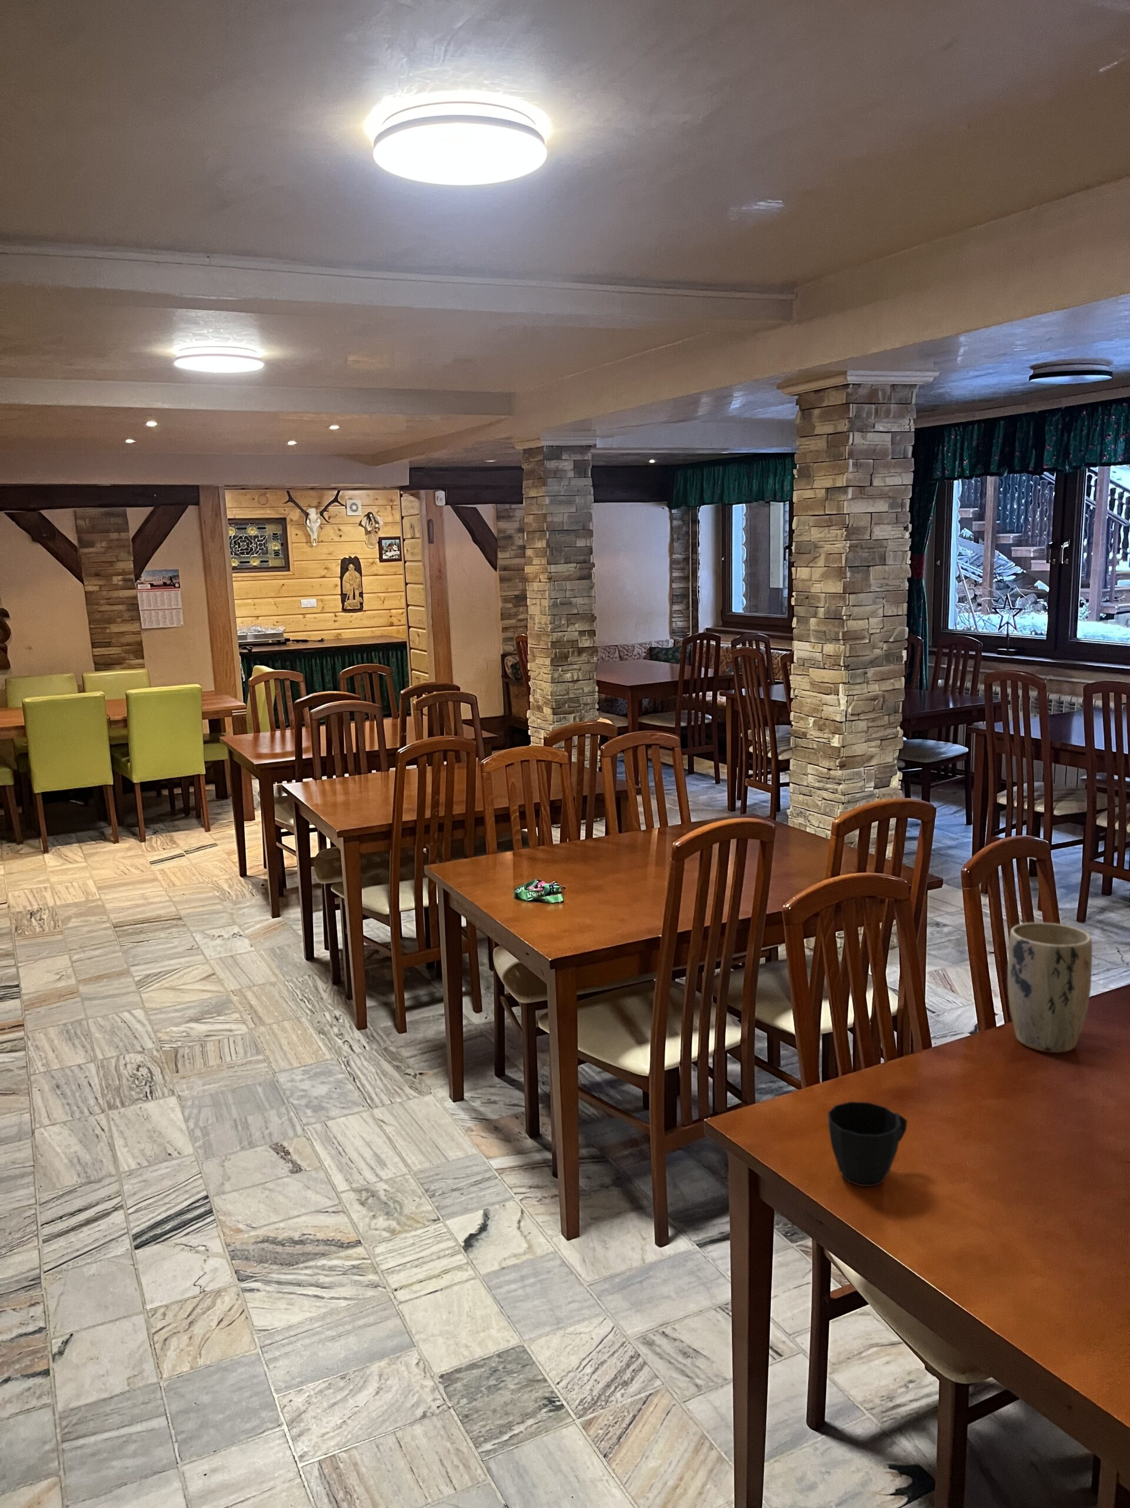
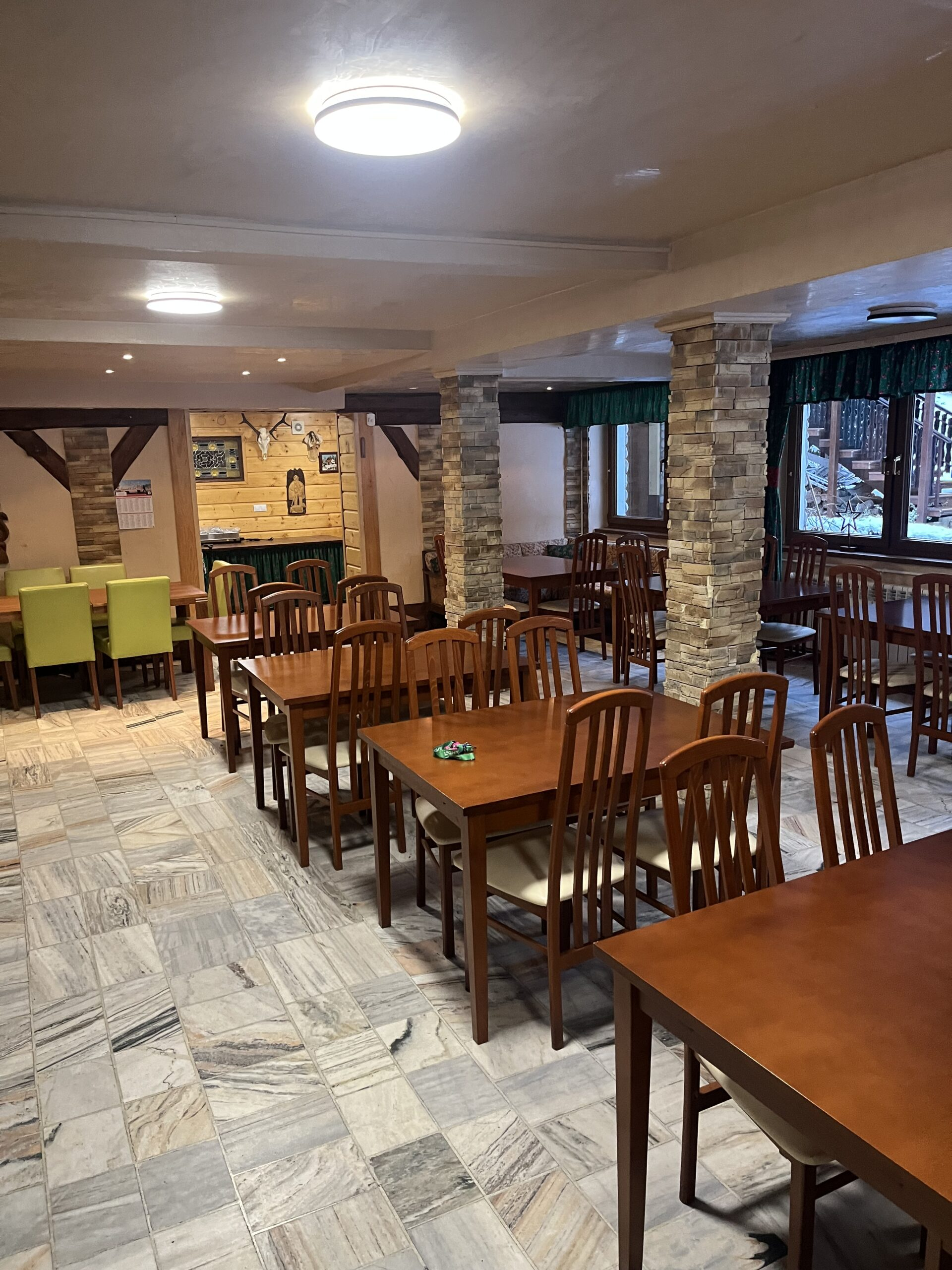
- cup [827,1101,908,1187]
- plant pot [1007,921,1093,1053]
